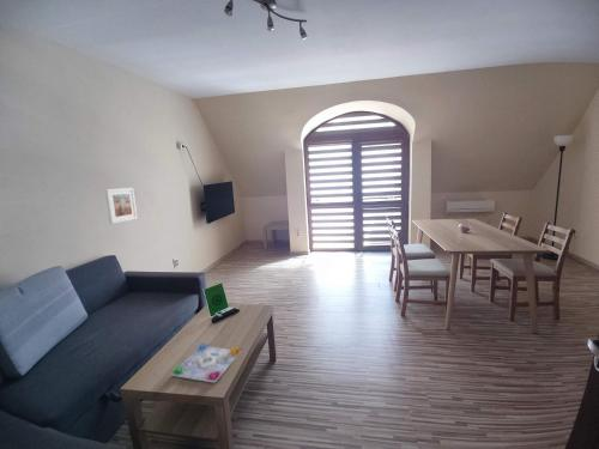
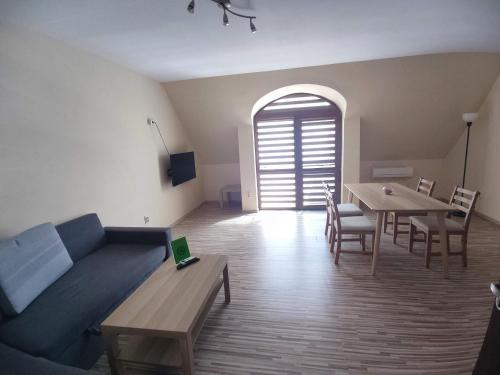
- board game [170,341,242,383]
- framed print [104,187,139,225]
